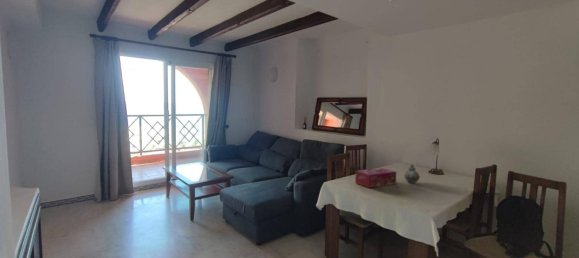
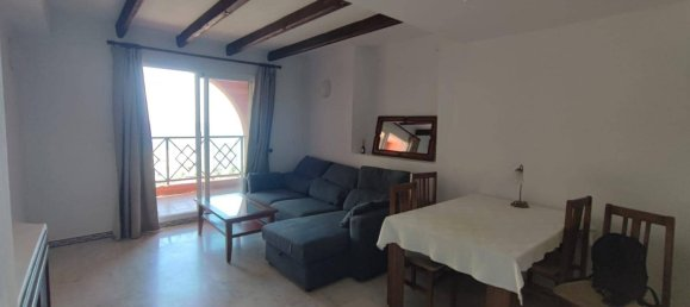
- tissue box [354,167,397,189]
- teapot [403,164,421,184]
